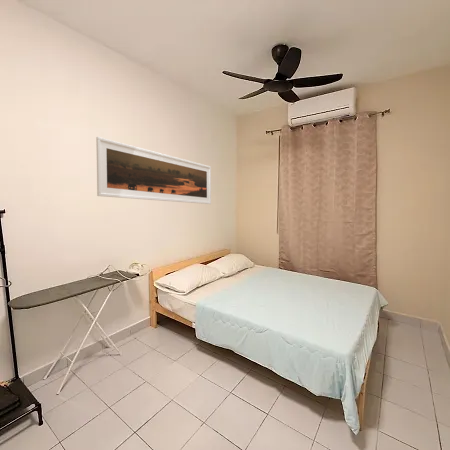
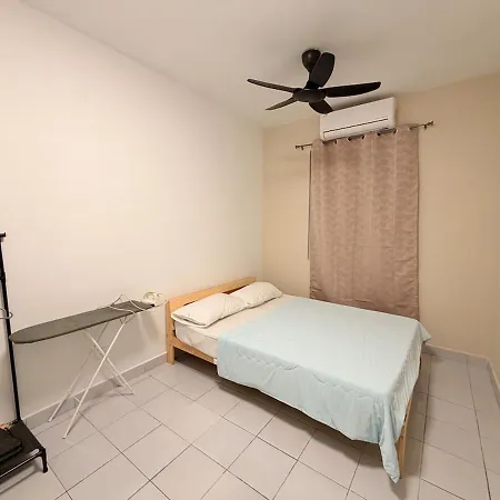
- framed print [95,136,212,205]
